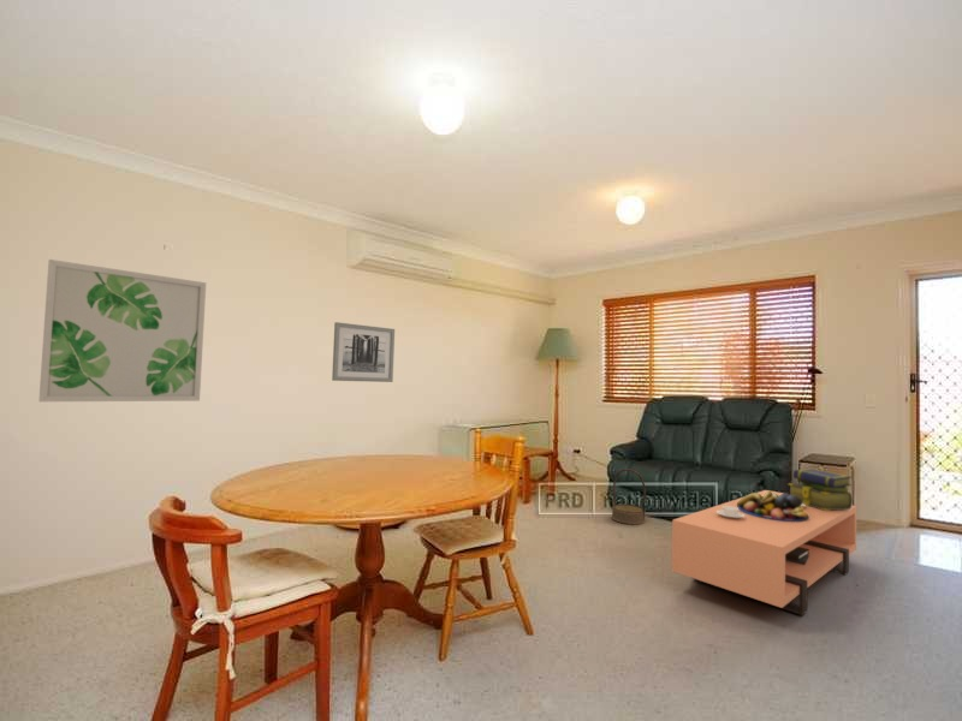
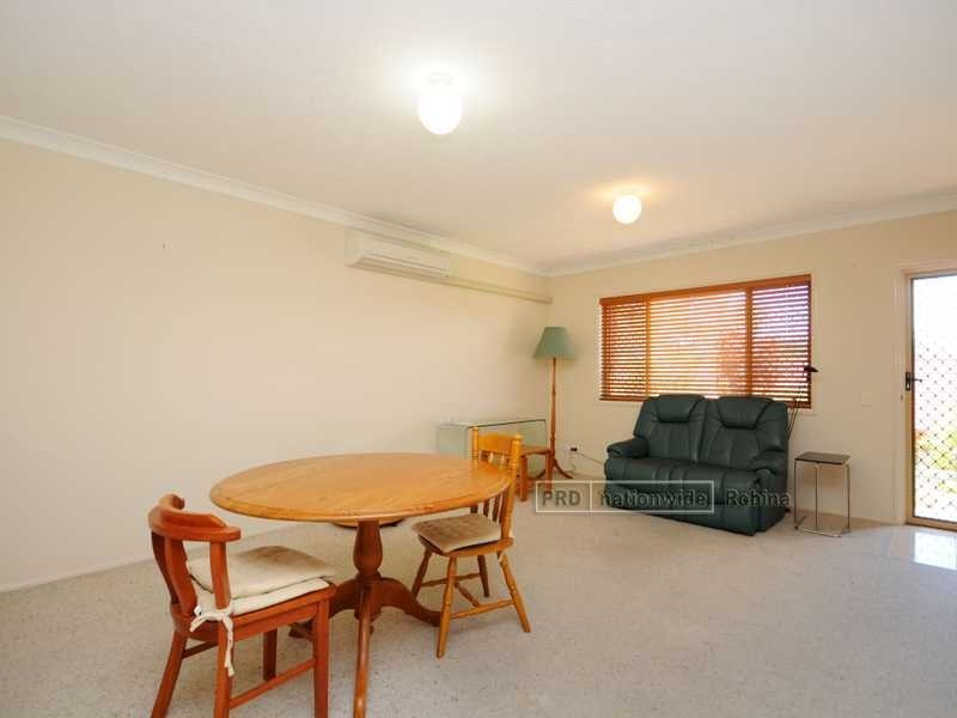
- fruit bowl [737,490,809,522]
- coffee table [671,489,857,616]
- wall art [37,258,207,403]
- stack of books [786,467,854,511]
- wall art [331,321,396,383]
- basket [611,467,647,525]
